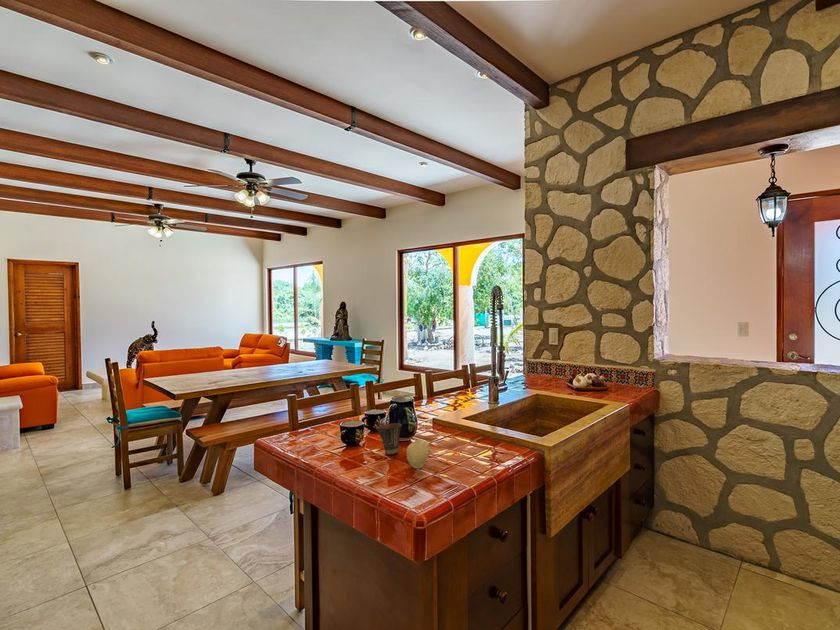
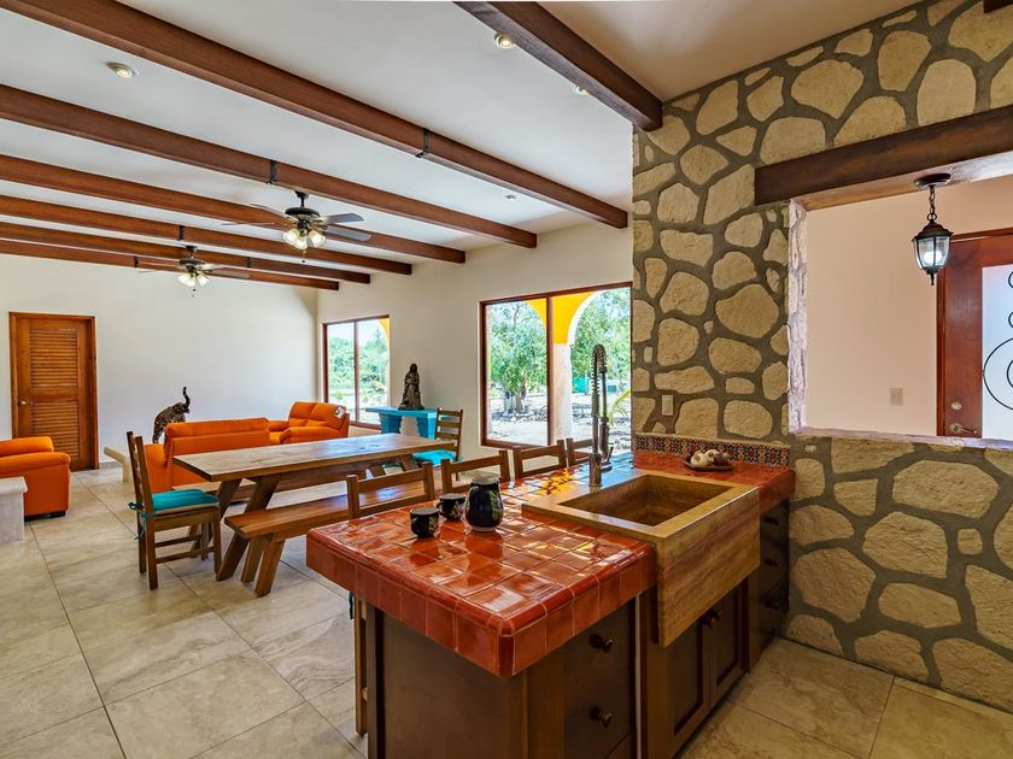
- fruit [405,436,432,469]
- cup [375,422,403,455]
